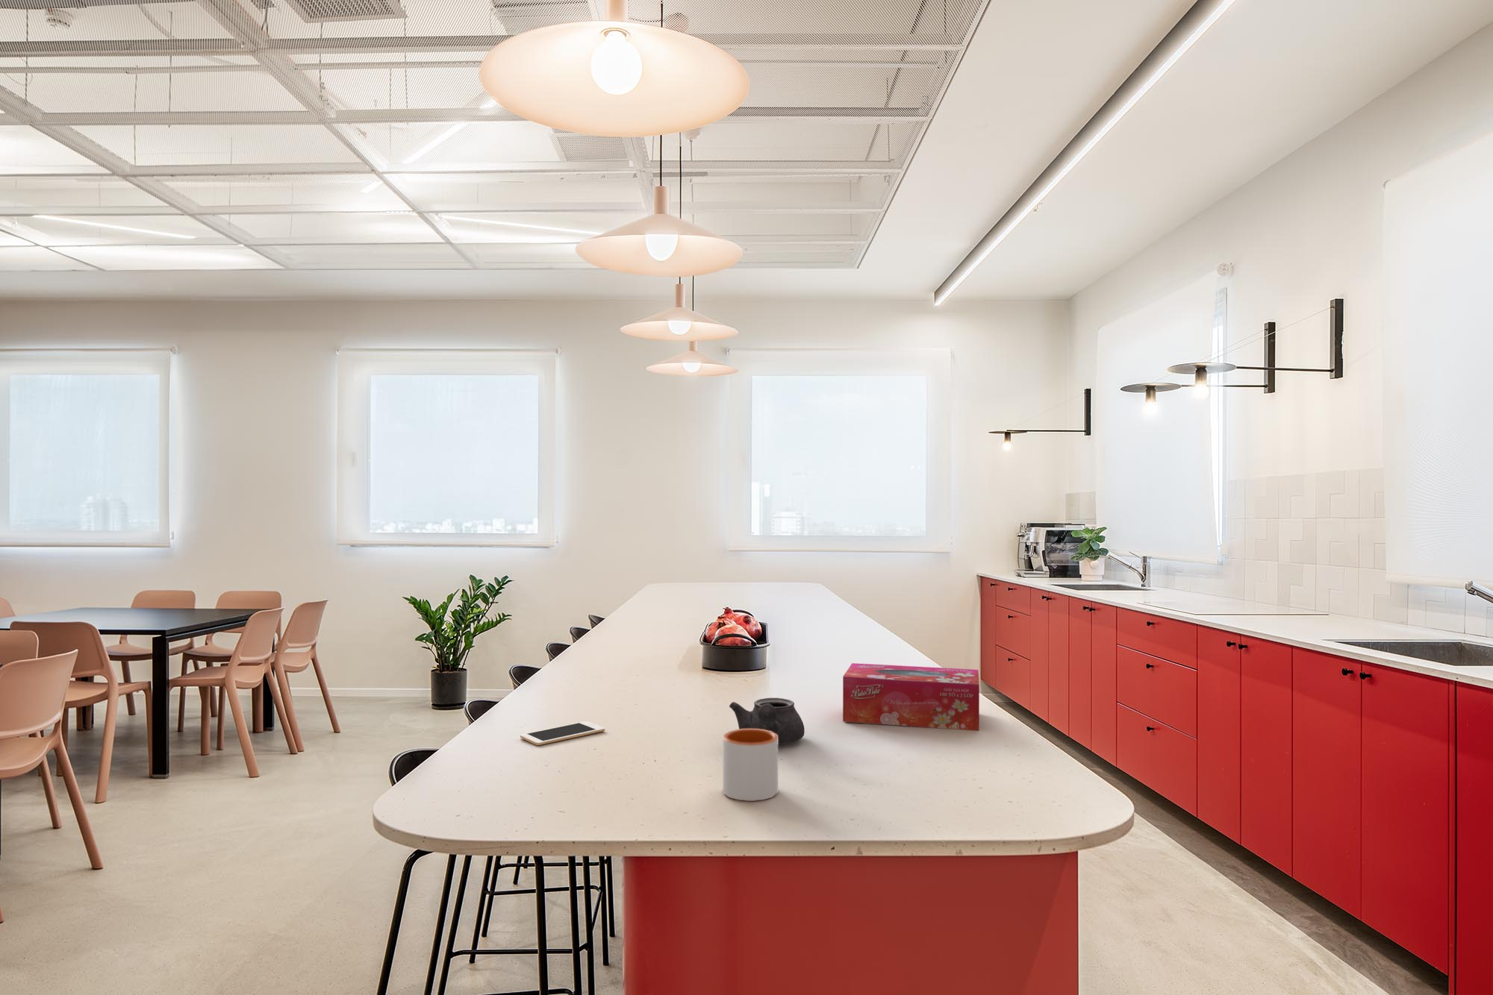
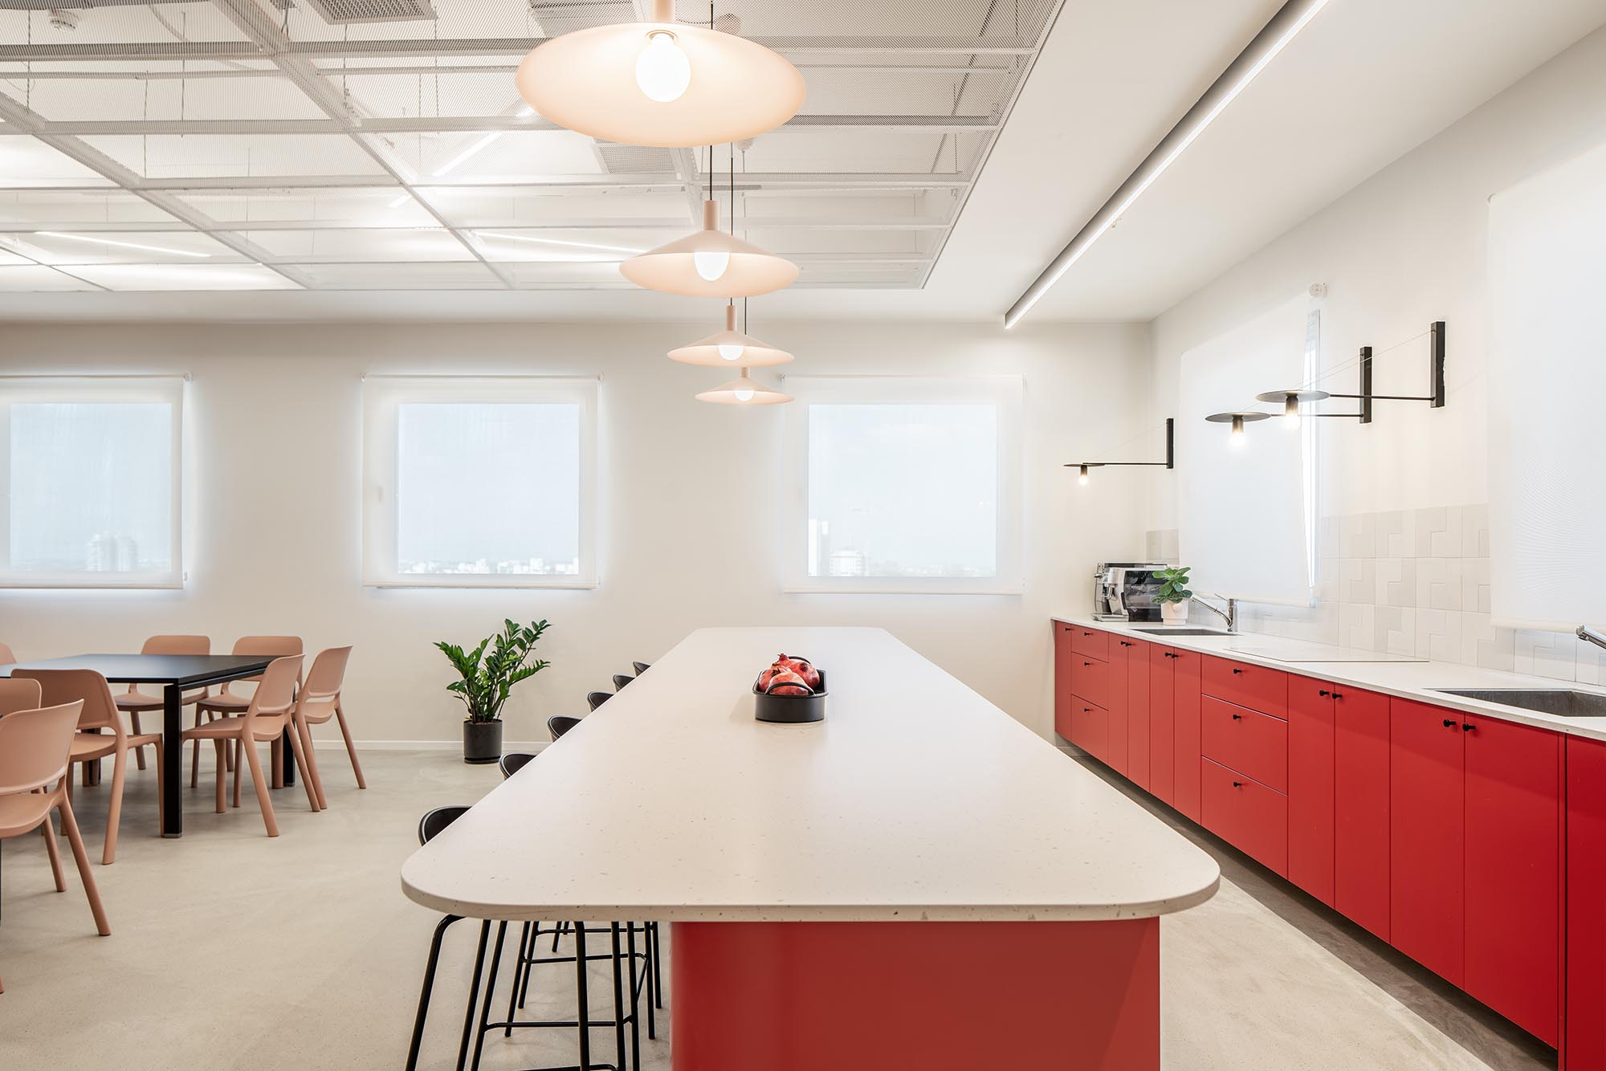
- tissue box [842,662,980,732]
- mug [722,728,779,802]
- cell phone [520,721,605,746]
- teapot [729,697,805,745]
